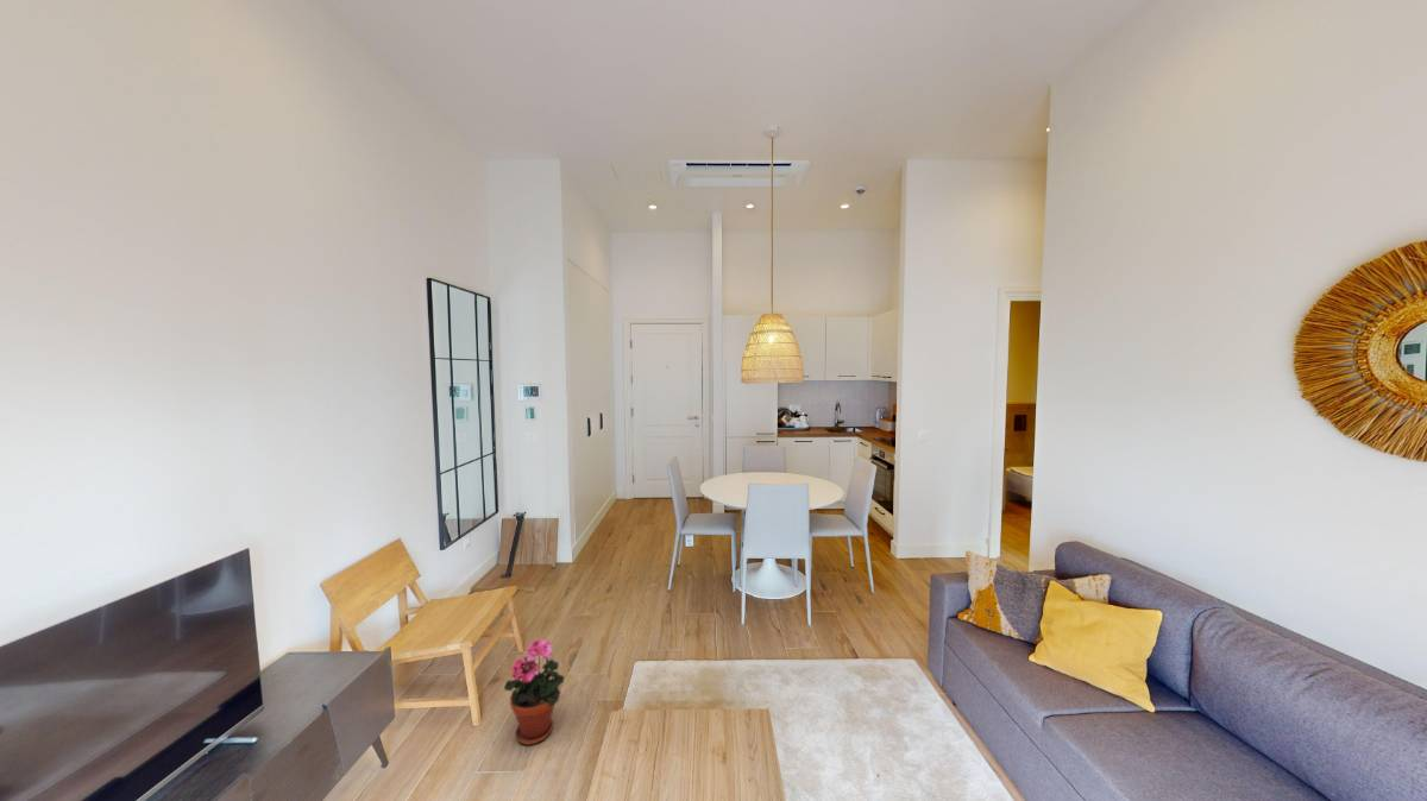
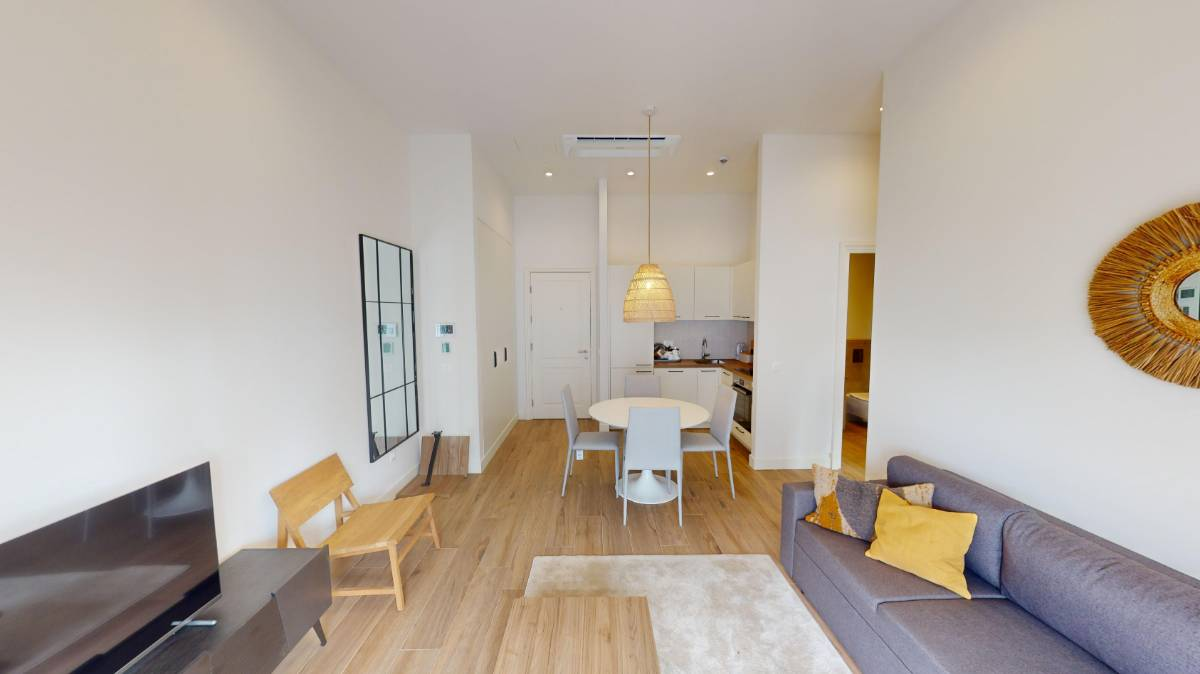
- potted plant [503,637,565,746]
